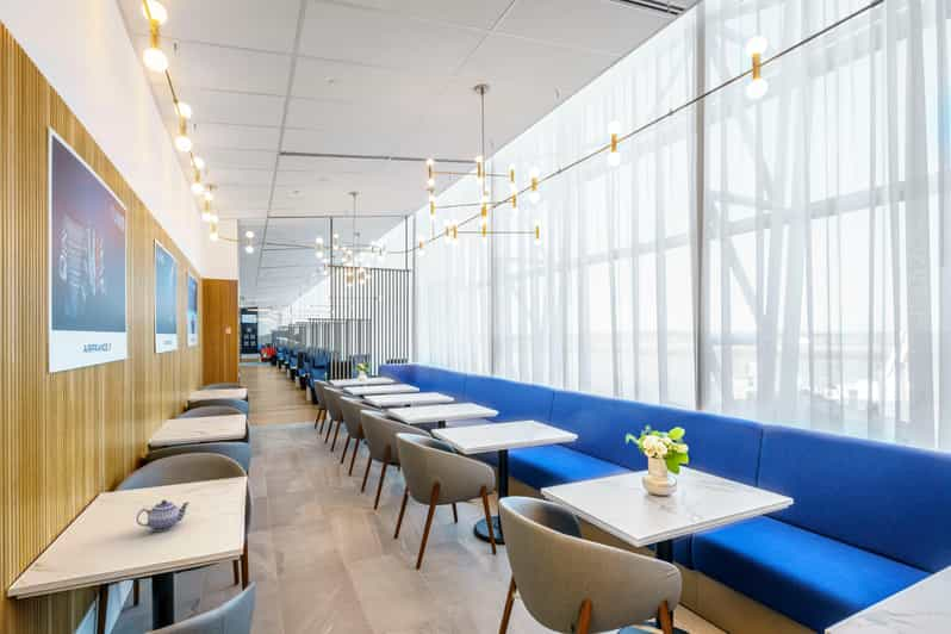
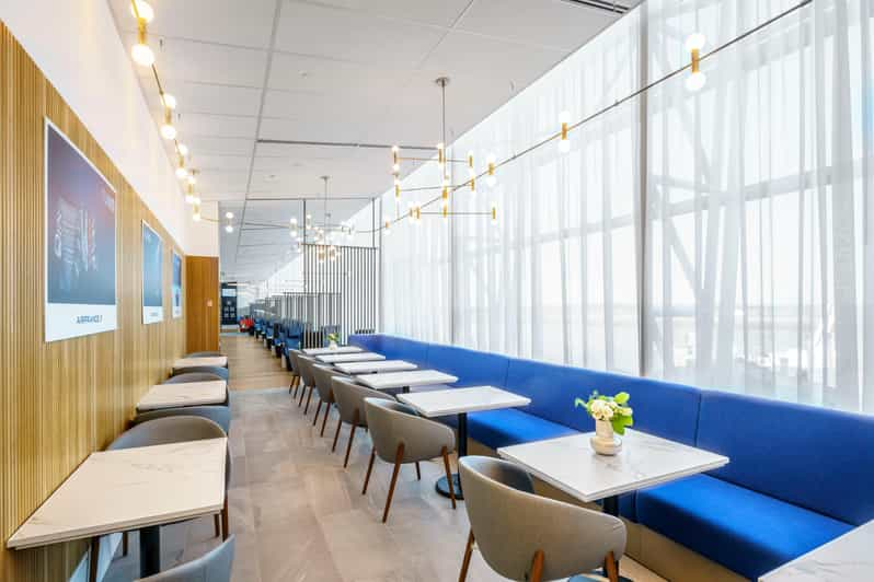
- teapot [136,499,191,533]
